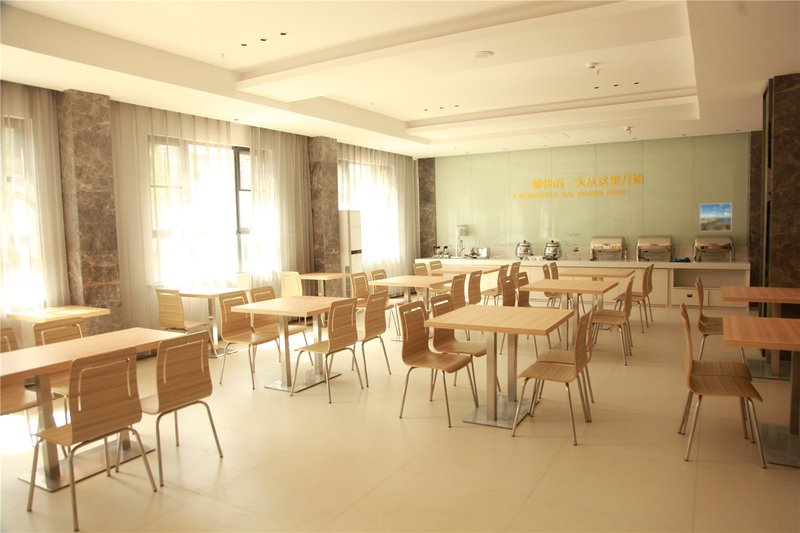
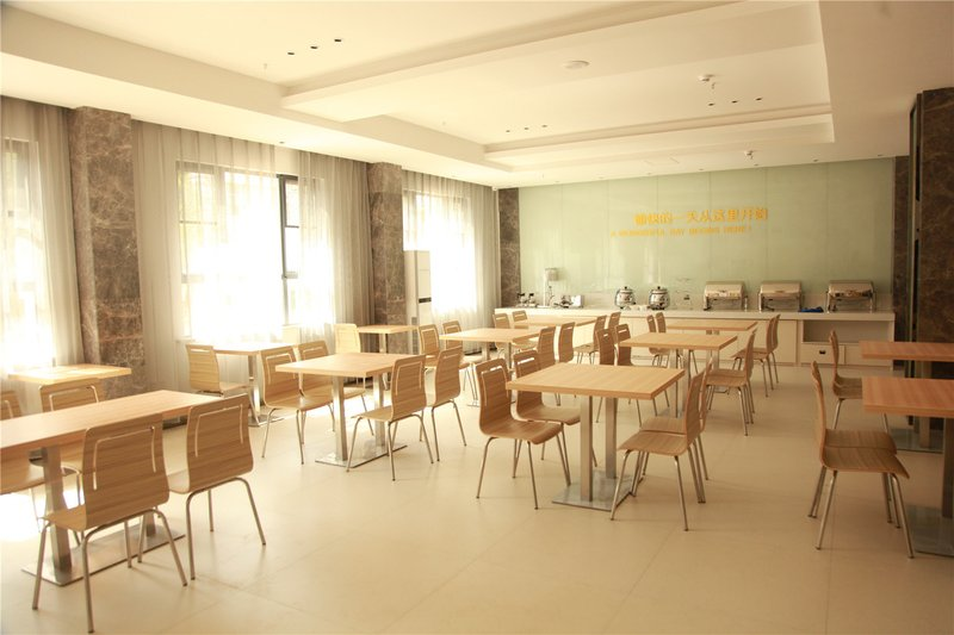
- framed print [699,202,733,232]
